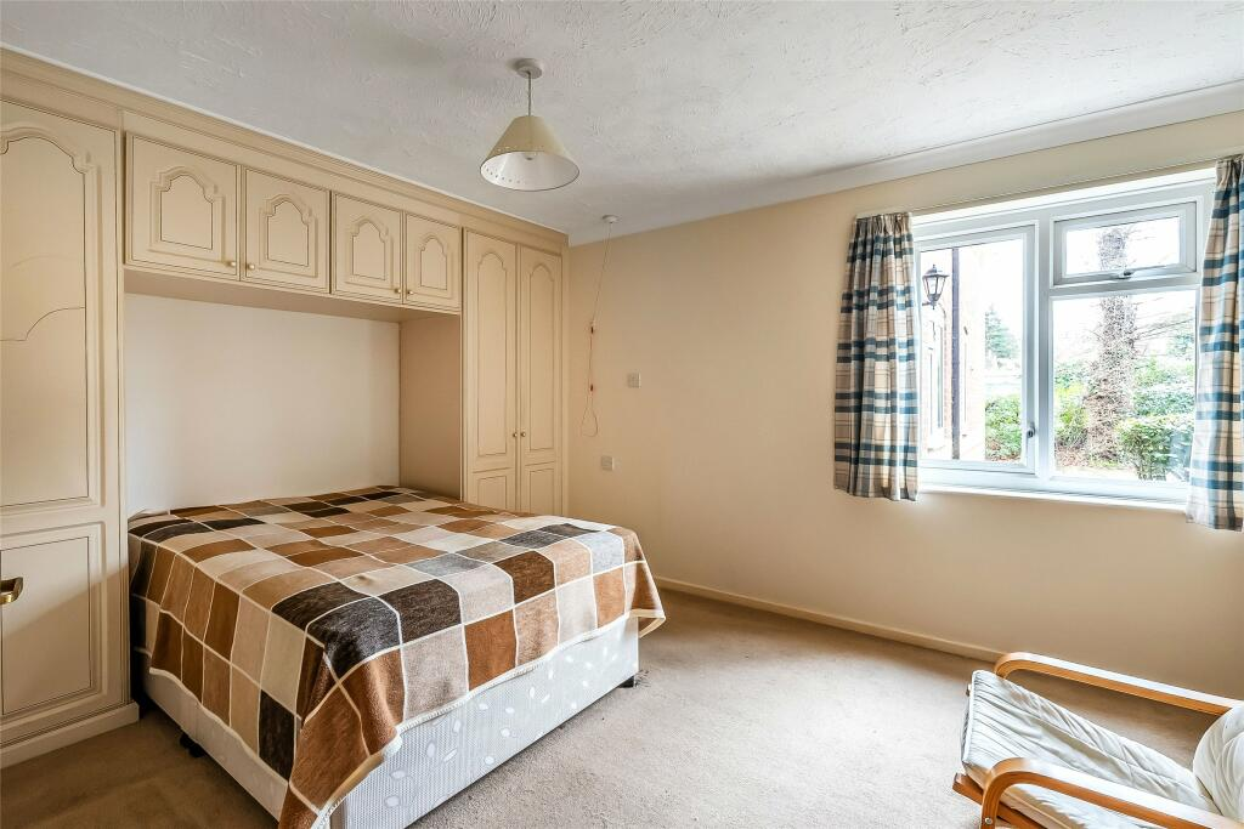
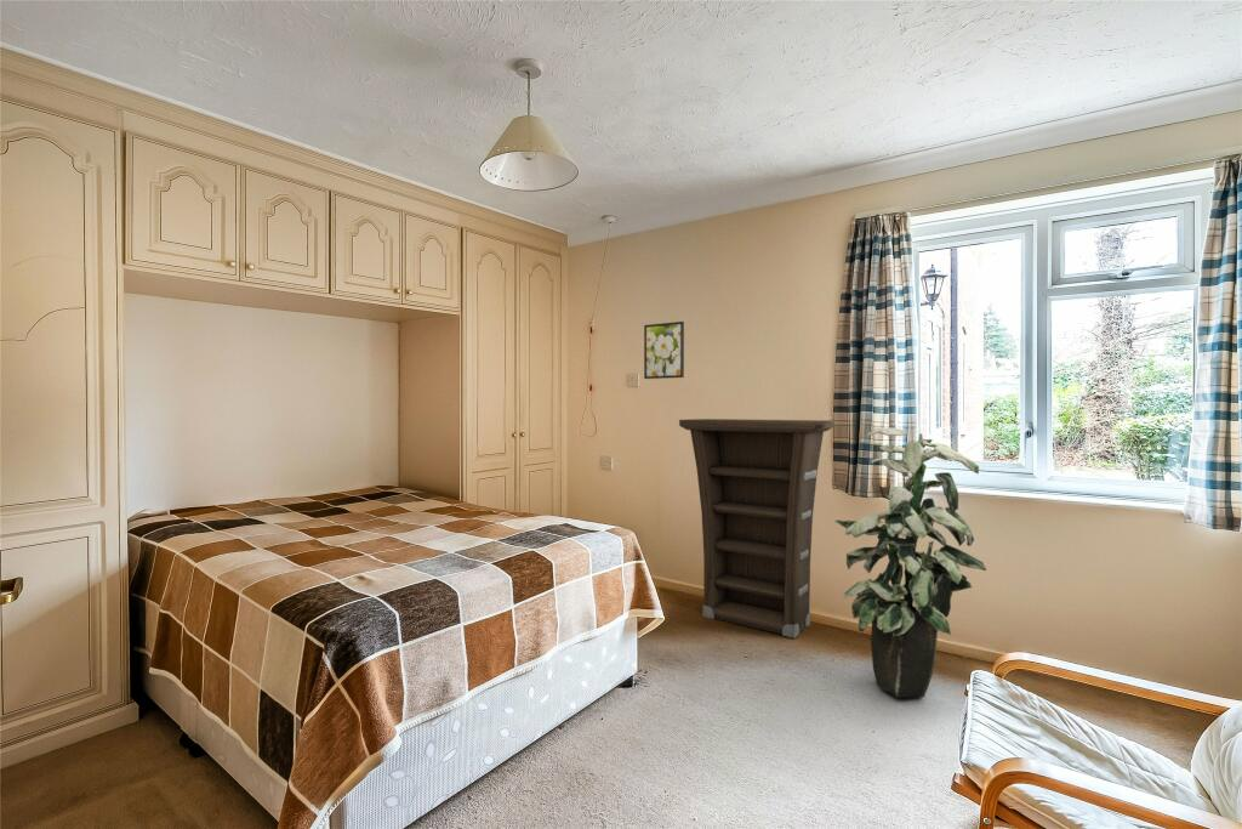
+ cabinet [678,418,834,640]
+ indoor plant [833,427,987,699]
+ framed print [643,320,685,380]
